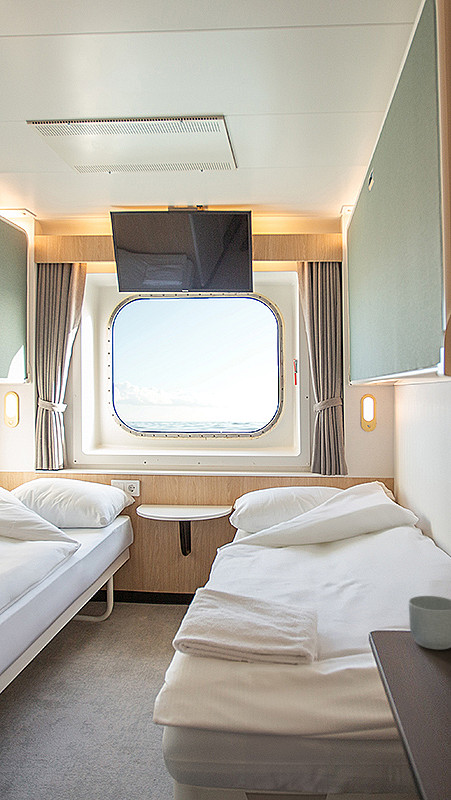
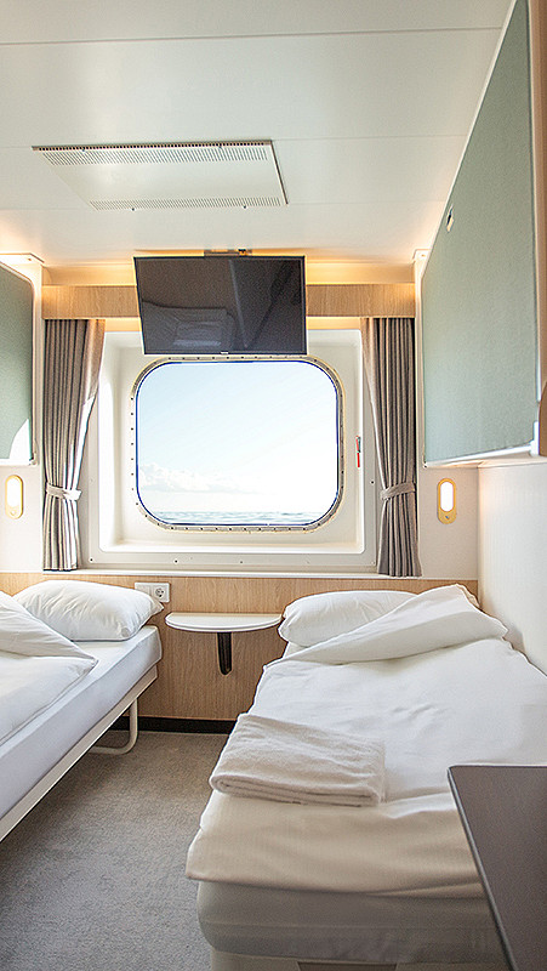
- mug [408,595,451,650]
